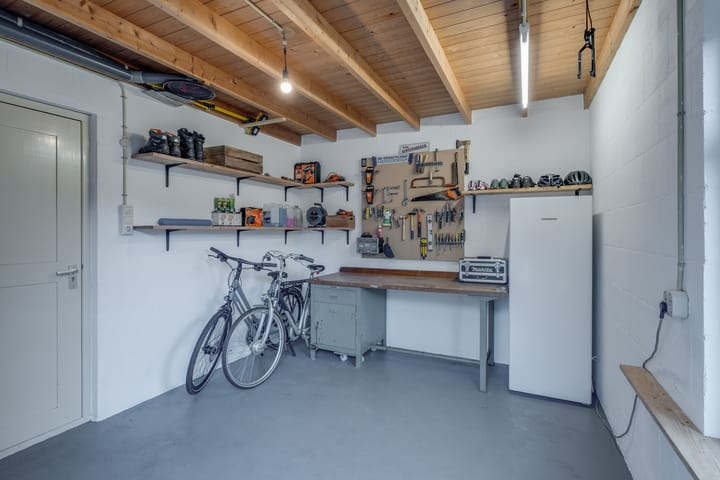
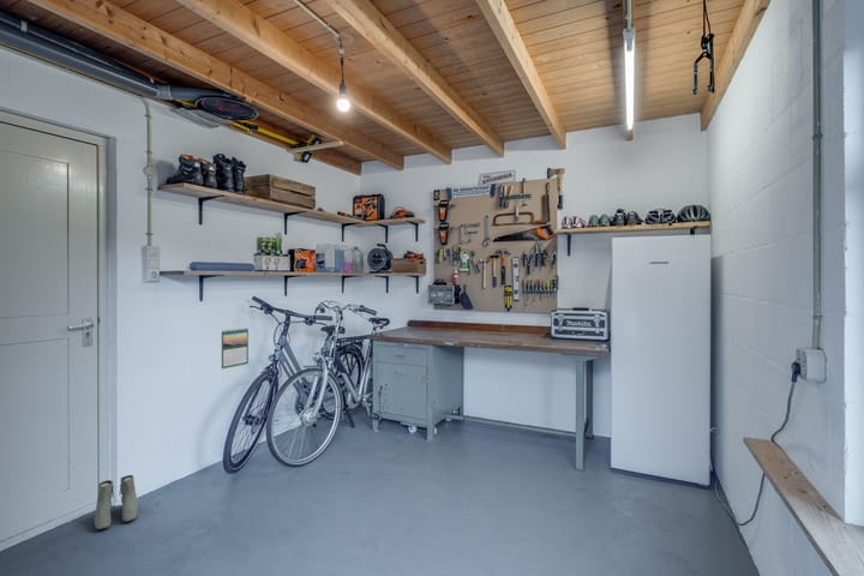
+ boots [94,474,139,530]
+ calendar [221,328,250,370]
